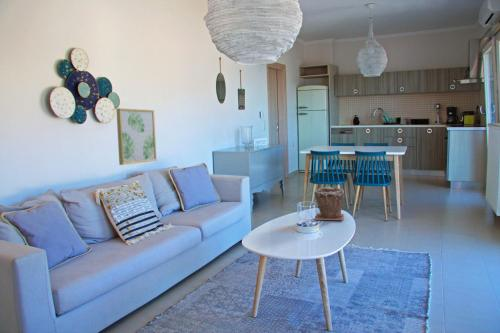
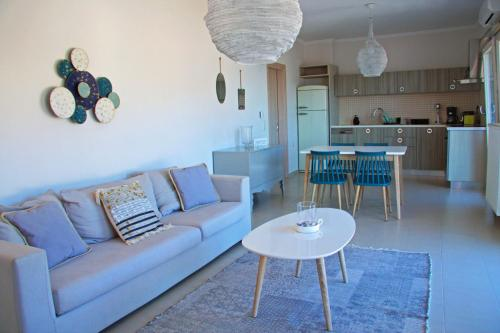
- wall art [115,107,157,166]
- plant pot [313,186,345,221]
